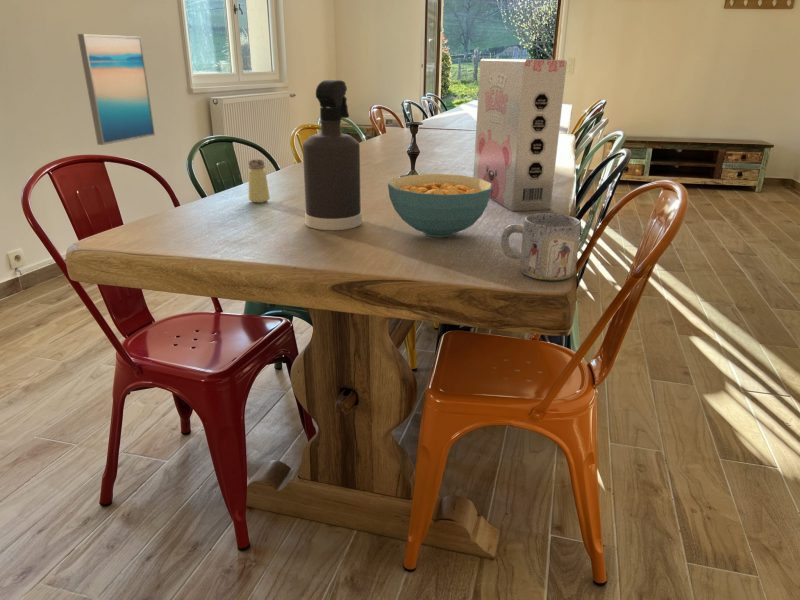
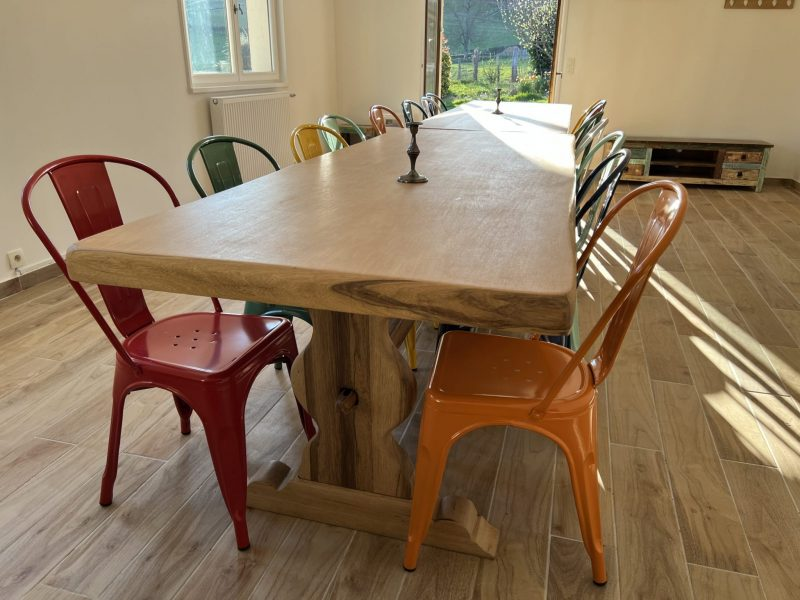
- wall art [77,33,156,146]
- saltshaker [247,158,271,204]
- cereal box [472,58,568,212]
- spray bottle [302,79,363,231]
- mug [500,212,582,282]
- cereal bowl [387,173,492,238]
